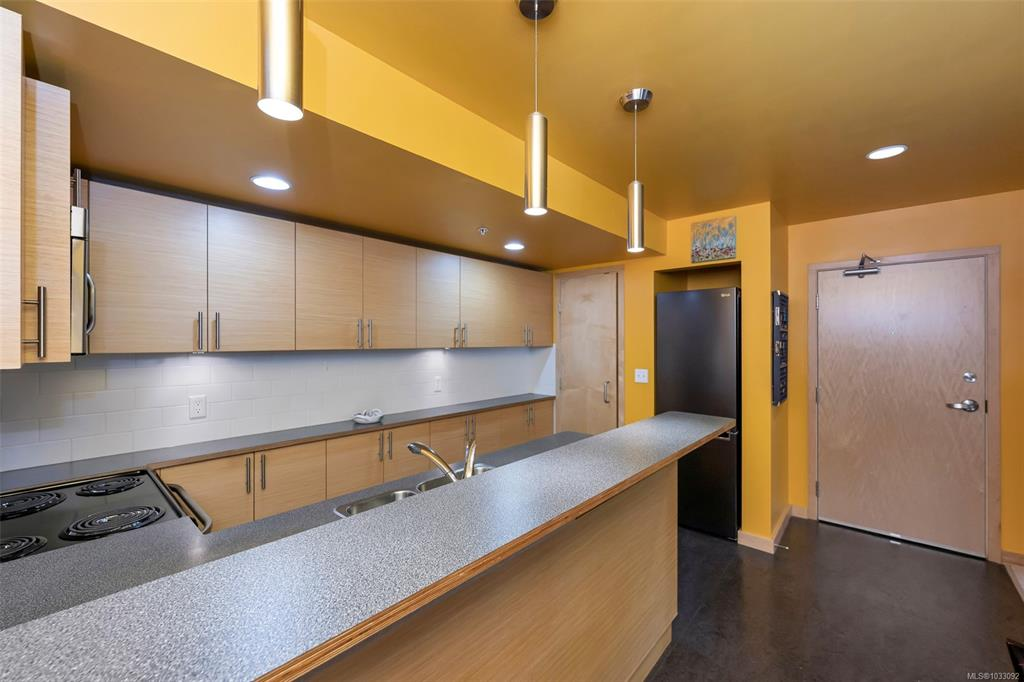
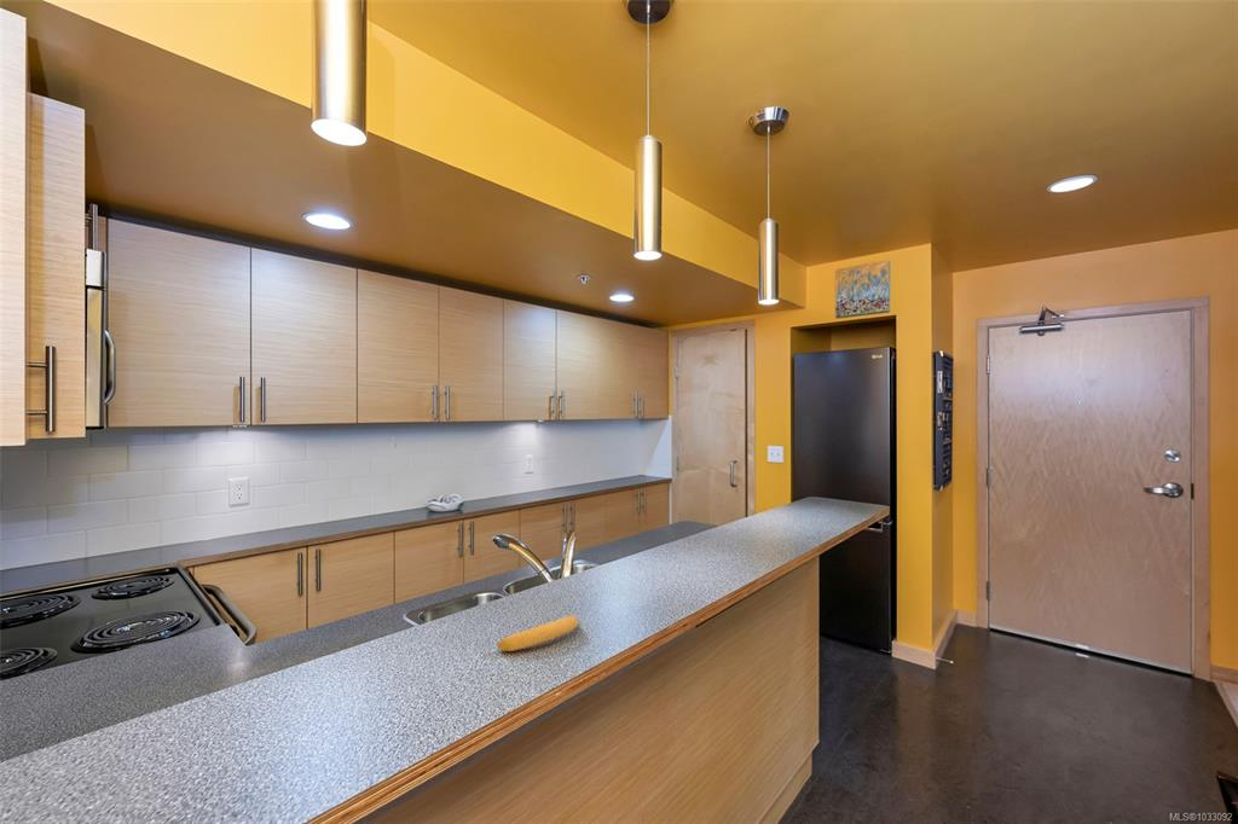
+ banana [496,614,579,652]
